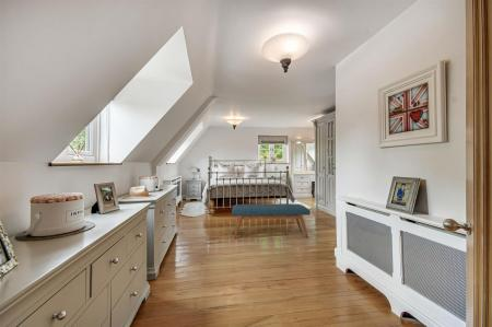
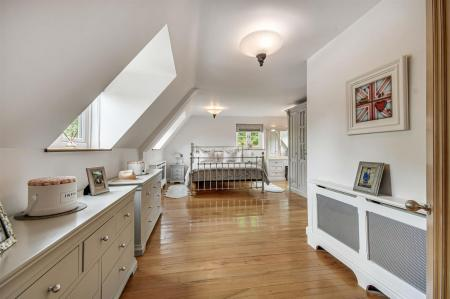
- bench [231,202,312,240]
